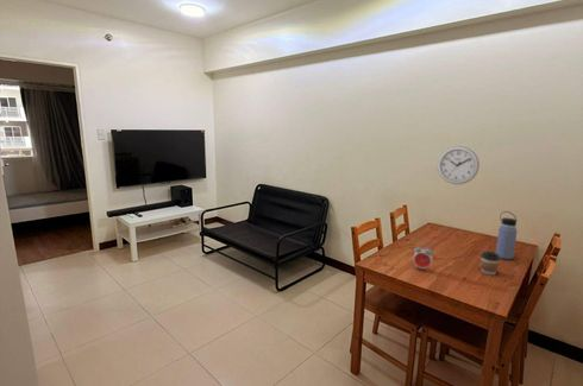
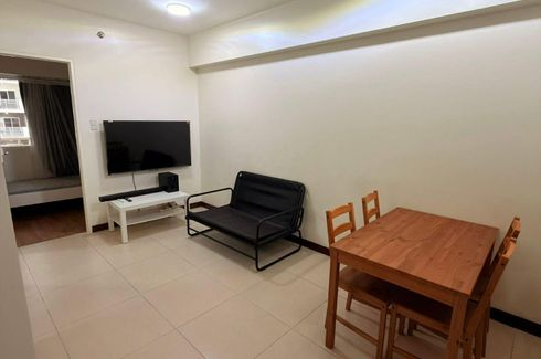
- wall clock [437,145,481,185]
- water bottle [495,210,519,260]
- alarm clock [412,243,434,272]
- coffee cup [479,251,502,276]
